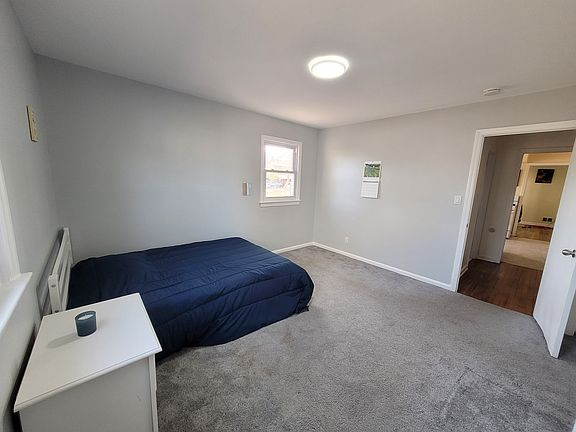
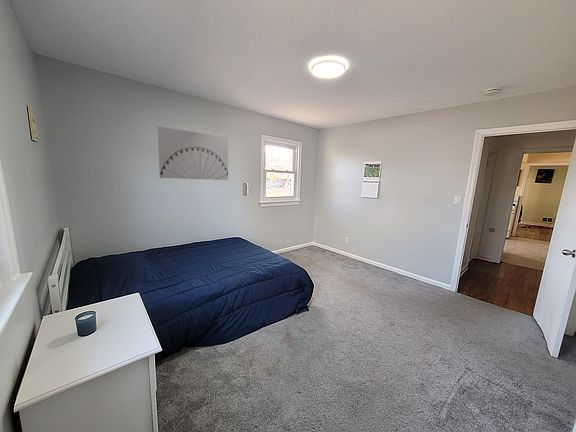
+ wall art [156,125,229,181]
